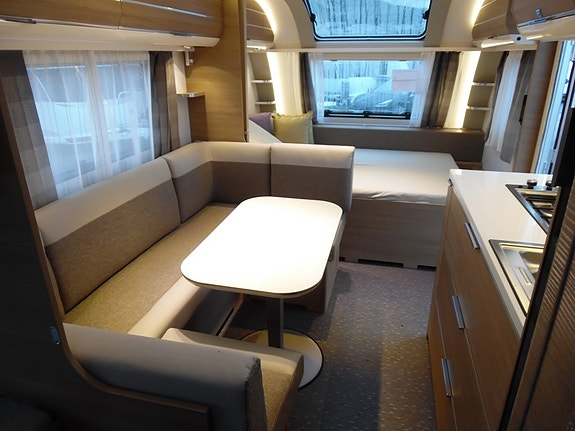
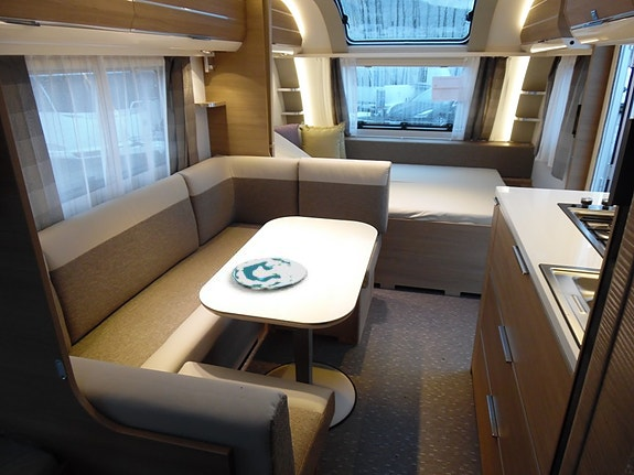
+ plate [232,257,308,289]
